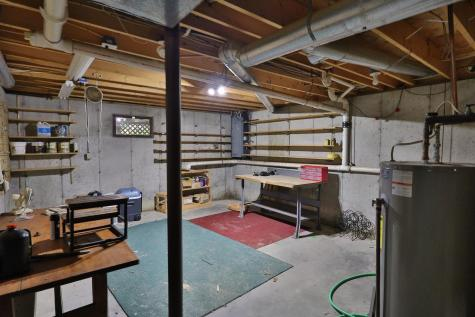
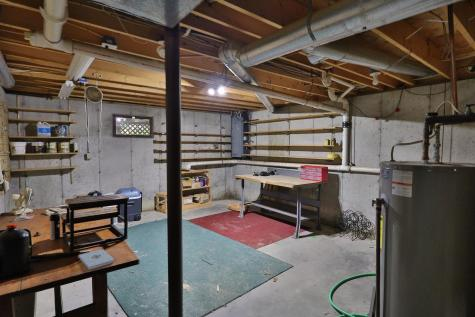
+ notepad [78,248,115,271]
